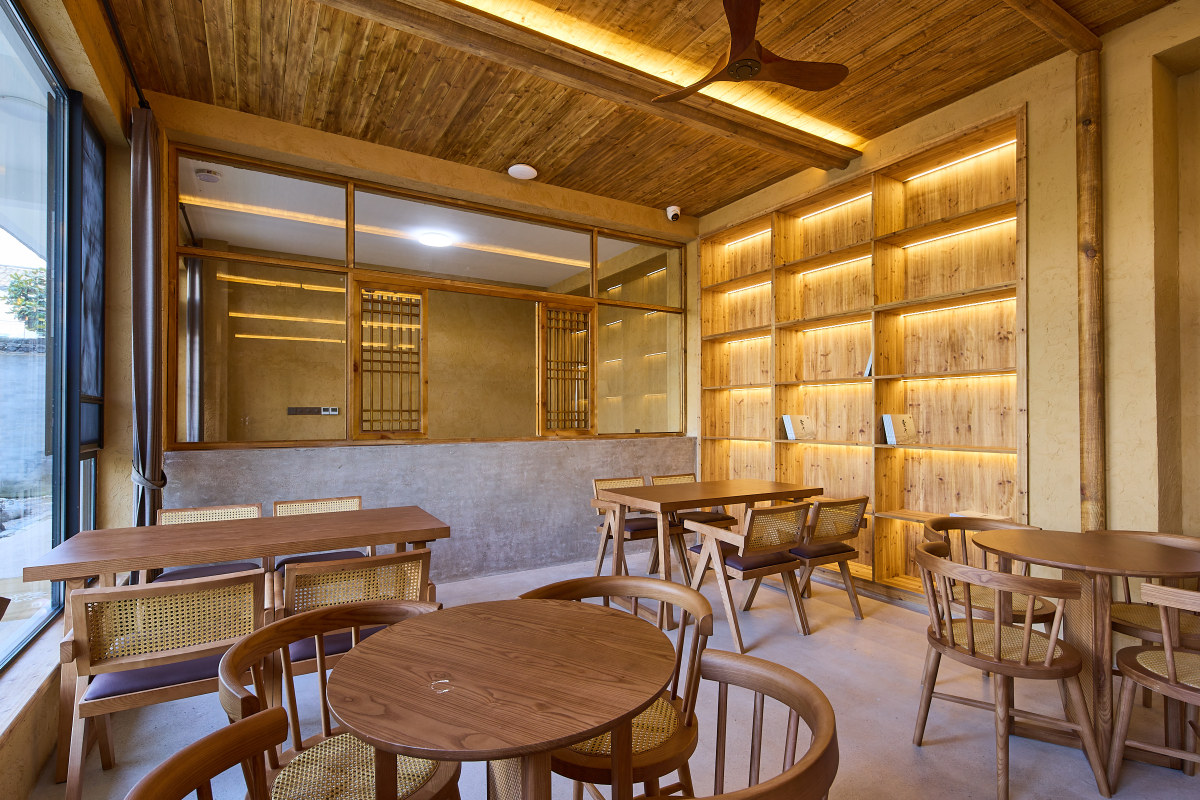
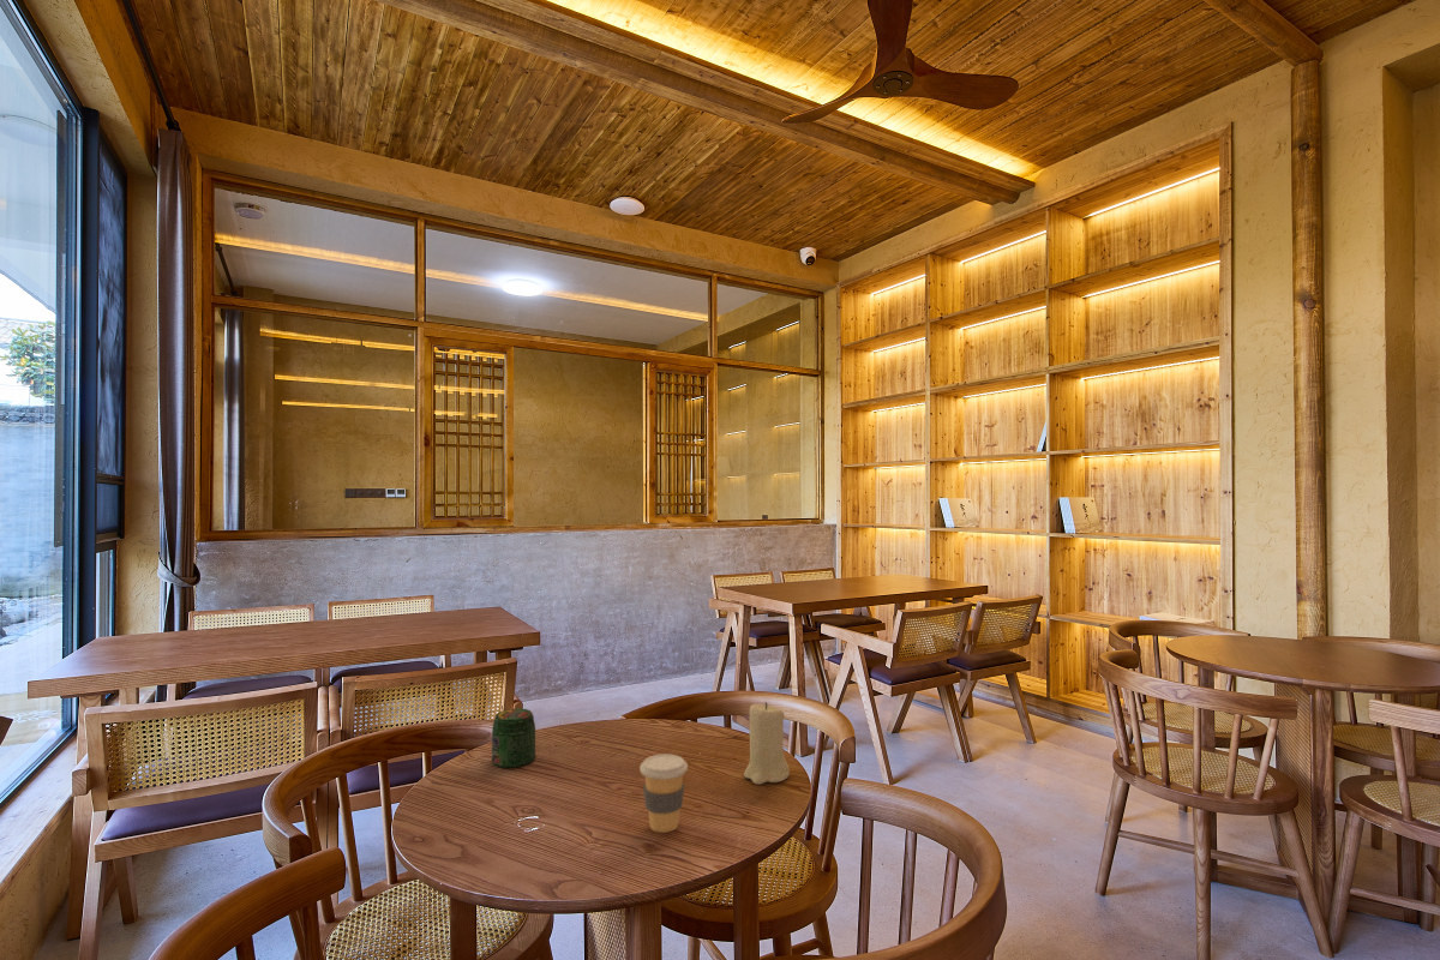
+ candle [743,701,791,786]
+ jar [491,707,536,769]
+ coffee cup [638,752,689,834]
